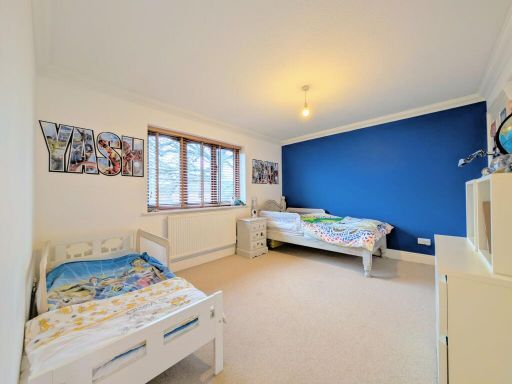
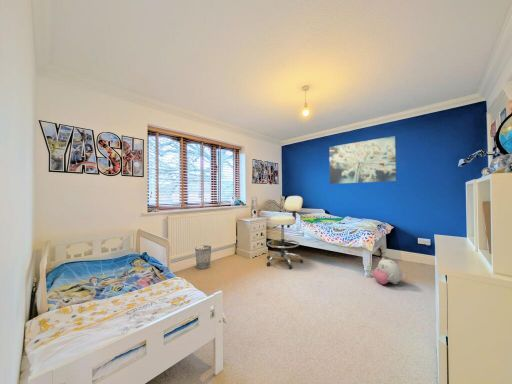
+ plush toy [372,257,403,285]
+ stool [266,195,304,269]
+ wall art [328,135,397,185]
+ wastebasket [194,244,212,270]
